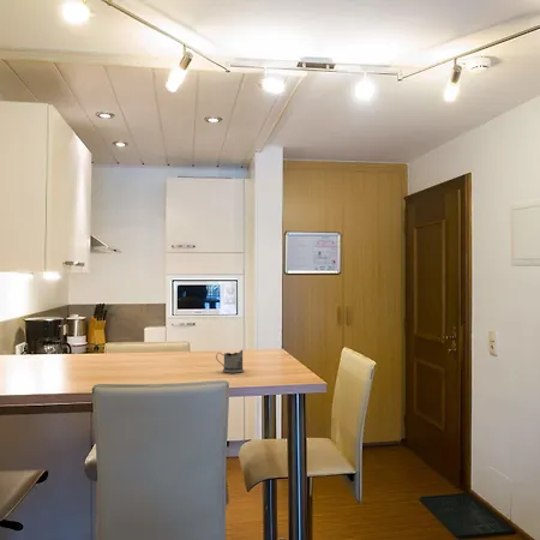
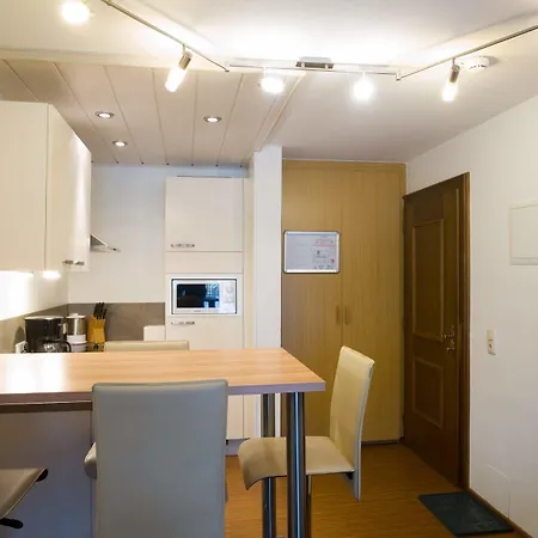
- tea glass holder [215,348,245,374]
